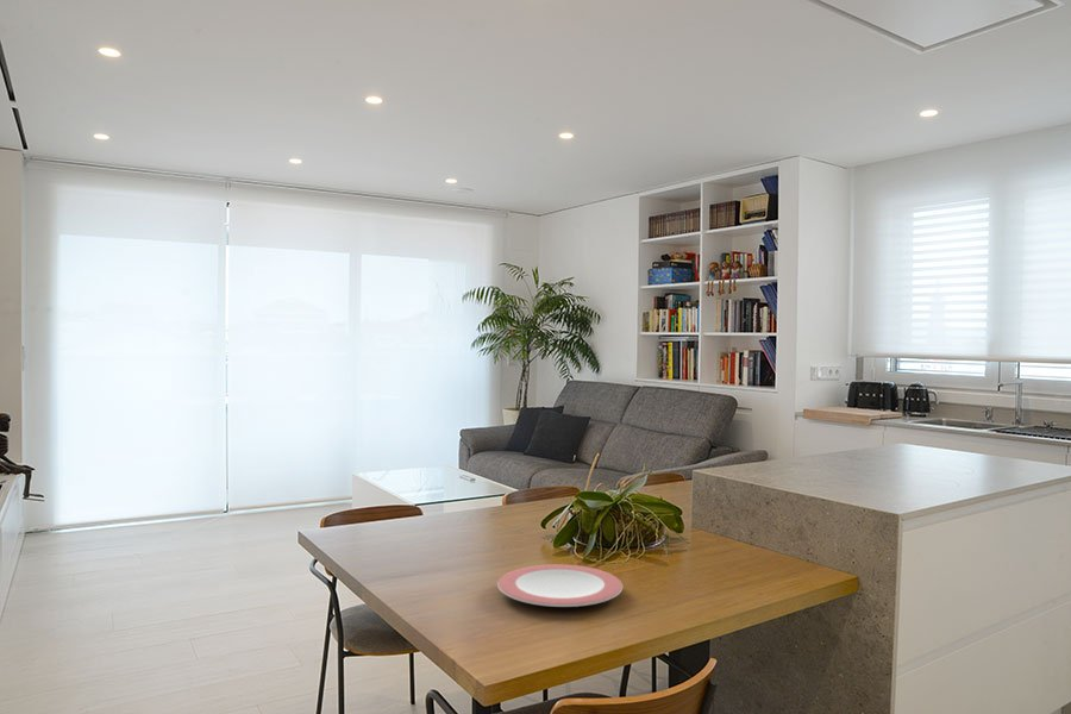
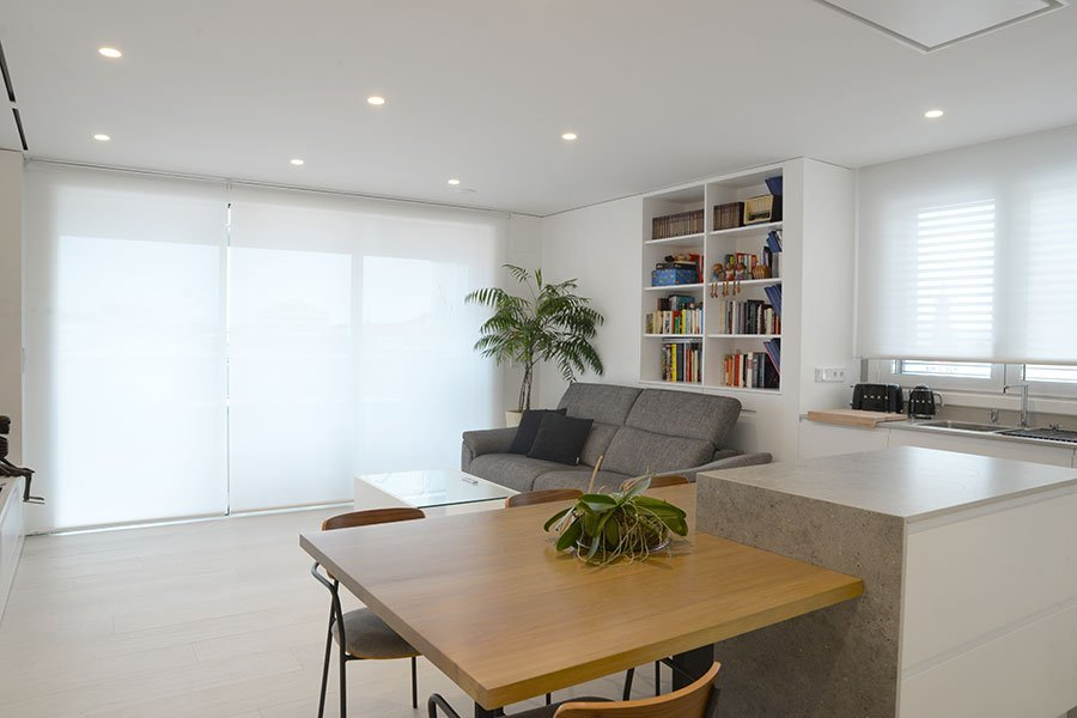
- plate [496,563,624,608]
